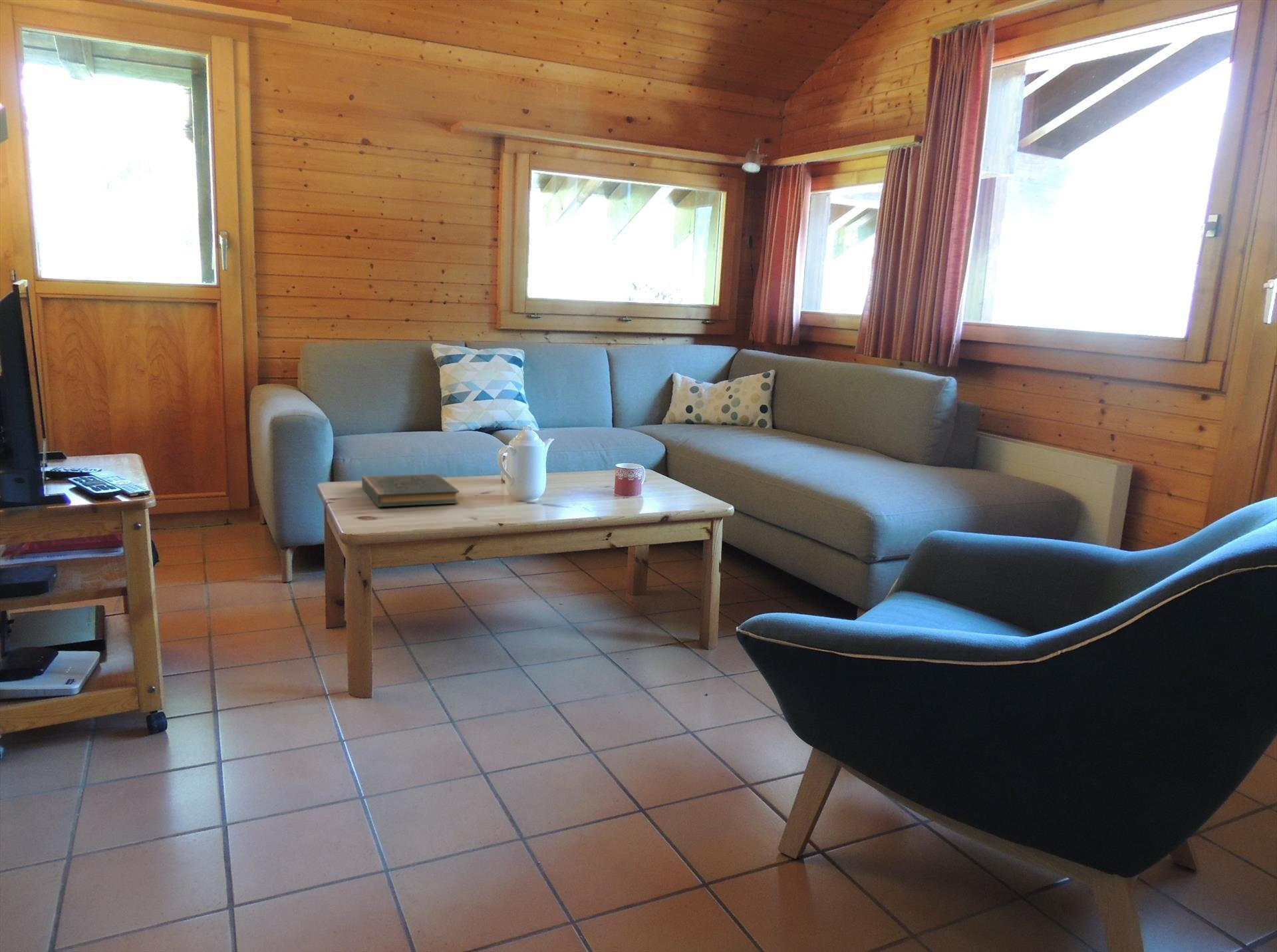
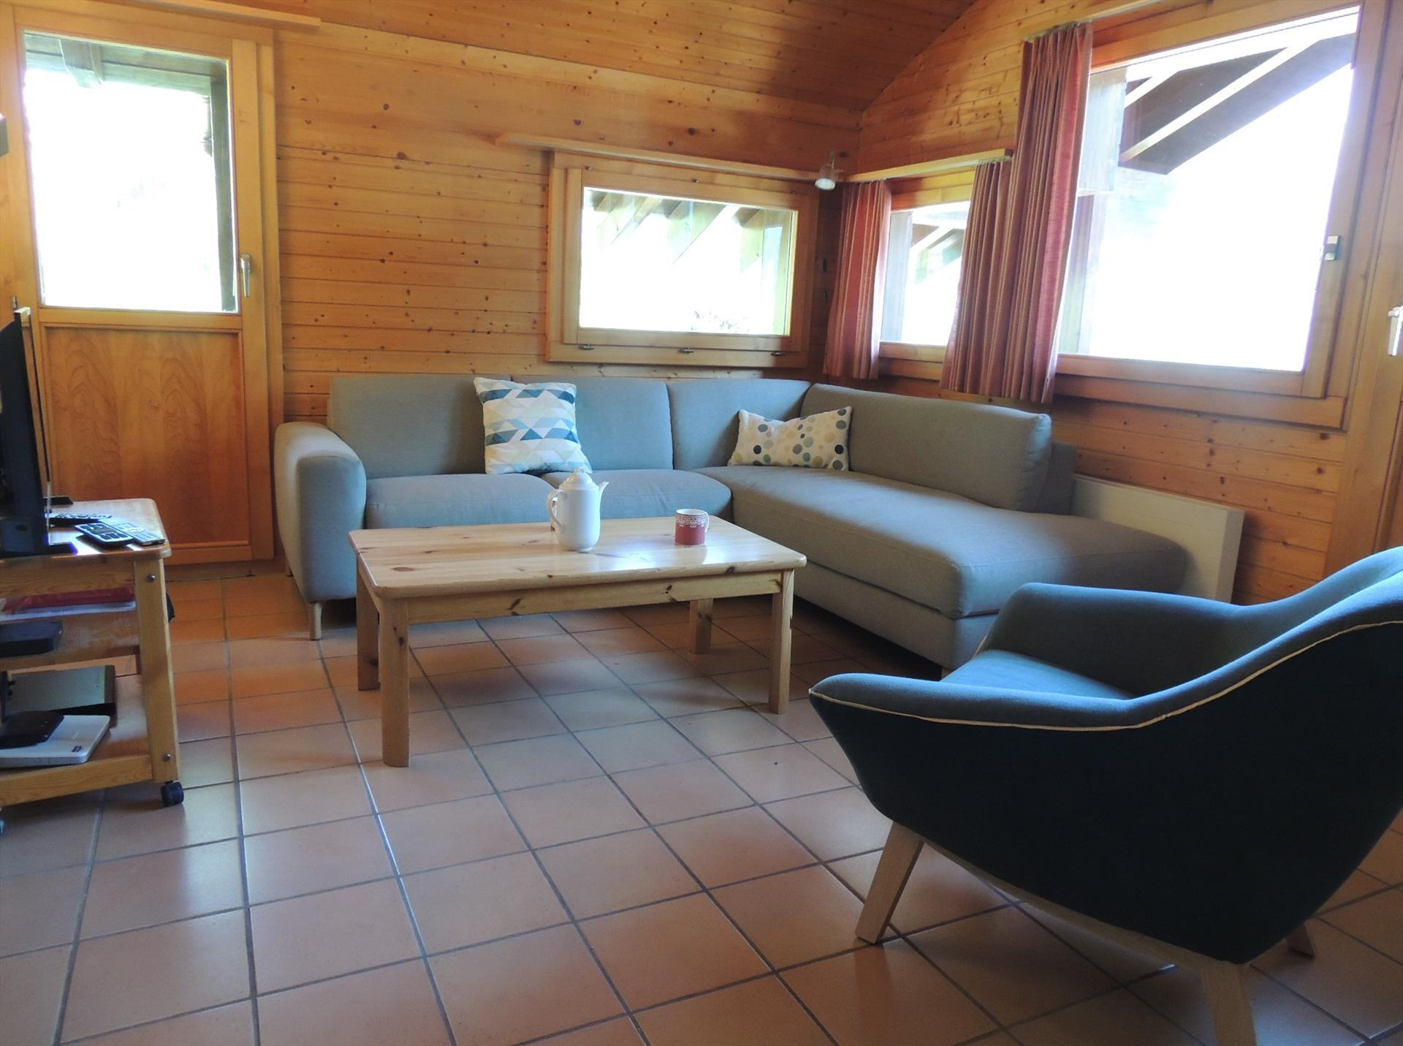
- book [361,473,460,508]
